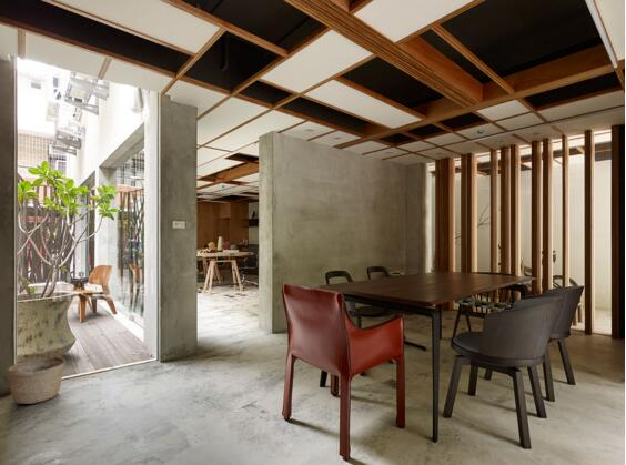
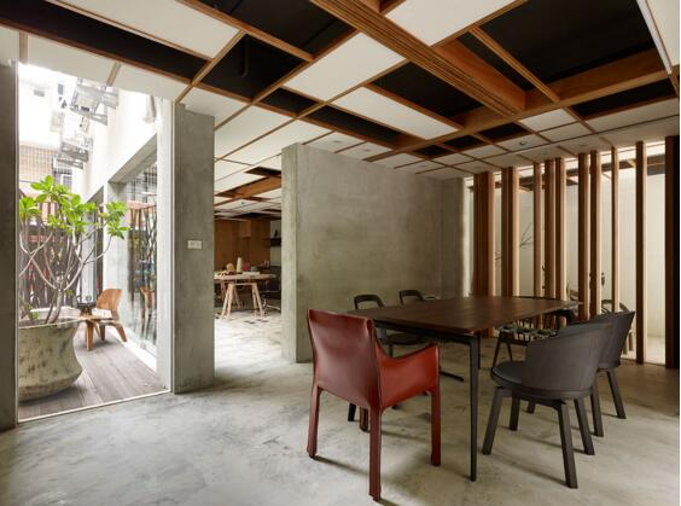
- basket [7,355,67,405]
